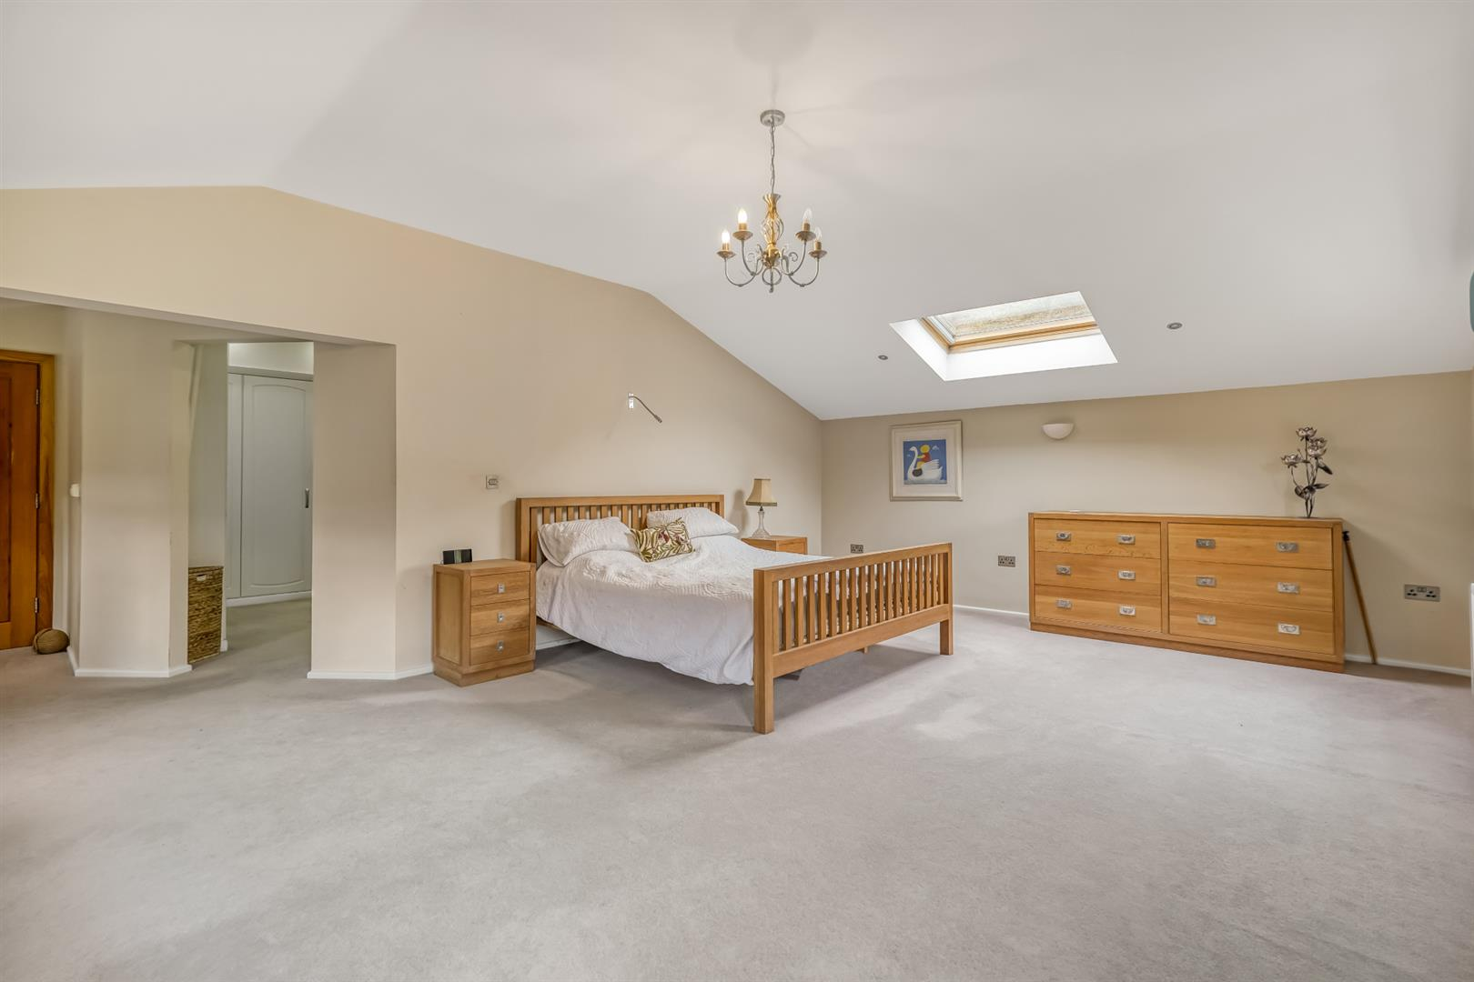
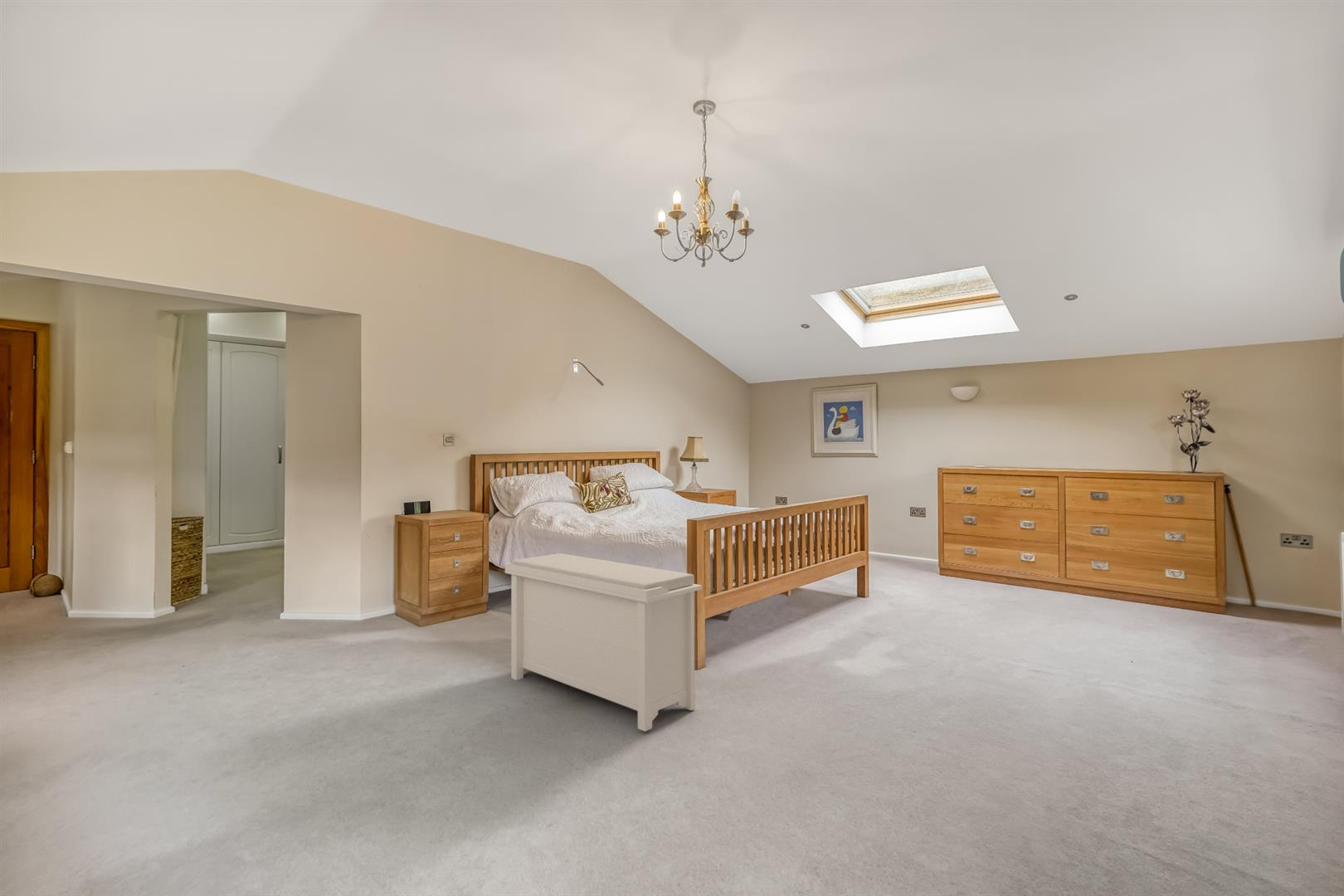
+ bench [504,553,703,732]
